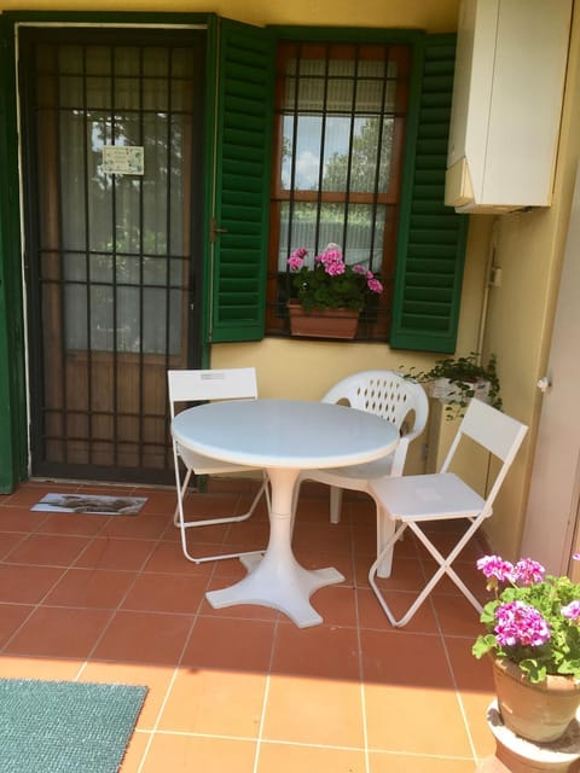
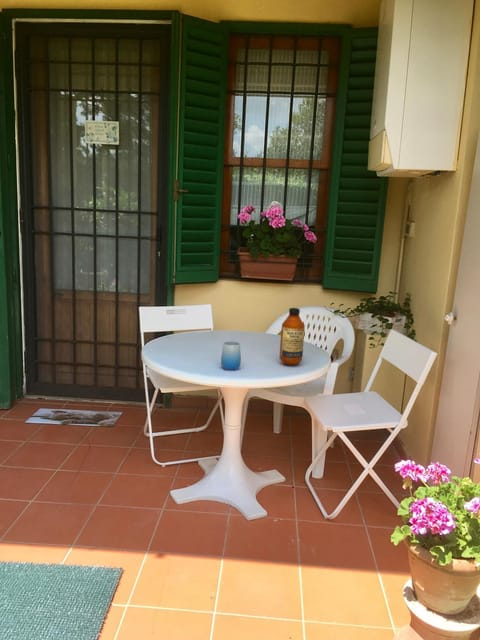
+ bottle [279,307,306,366]
+ cup [220,341,242,371]
